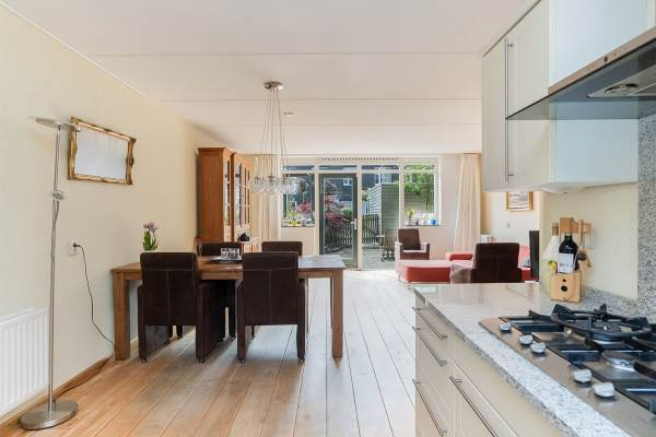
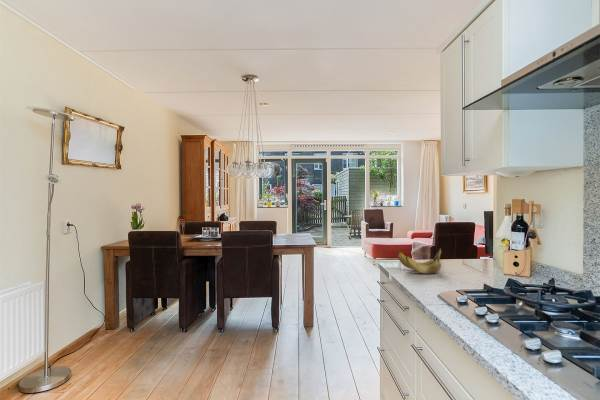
+ banana [397,247,442,275]
